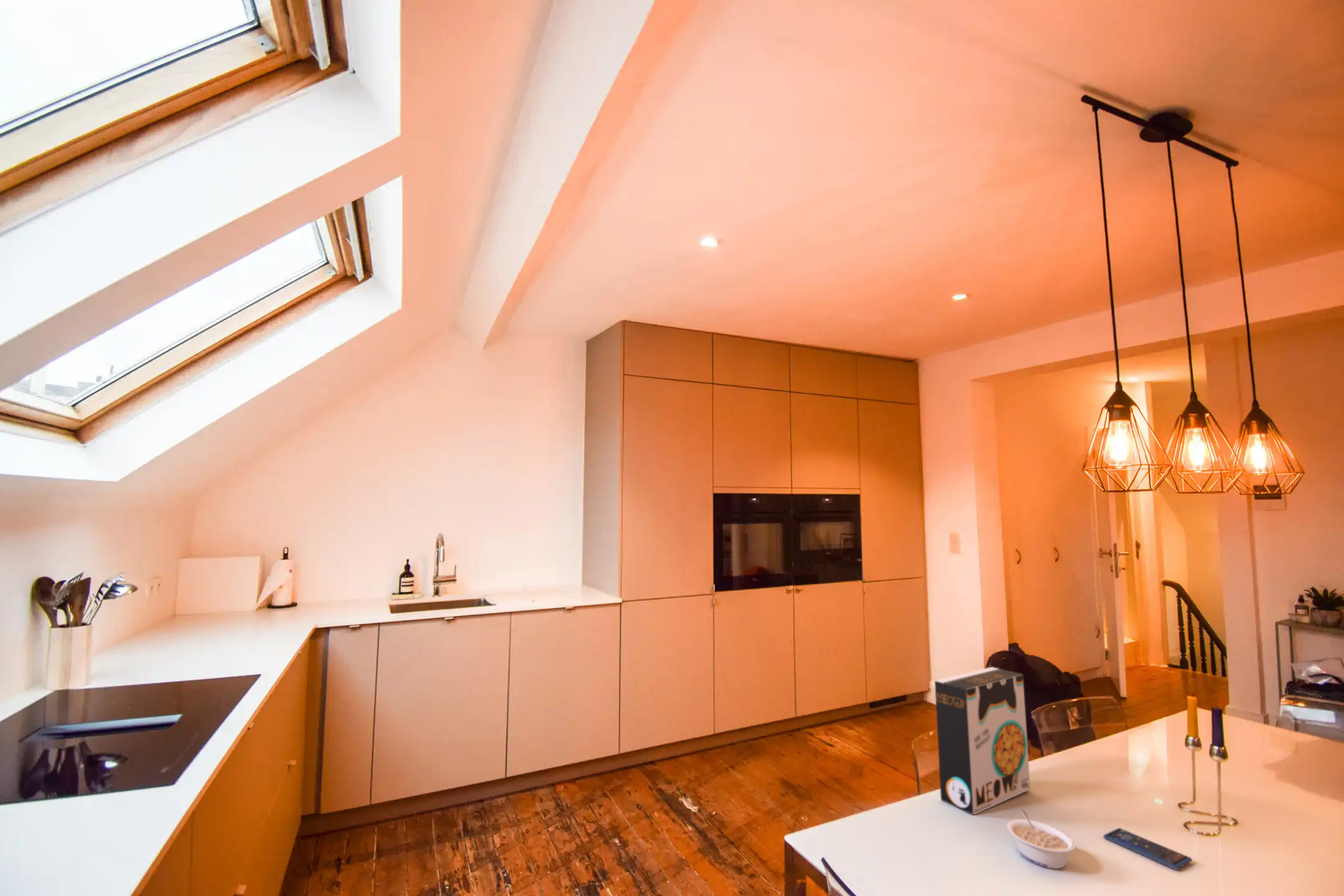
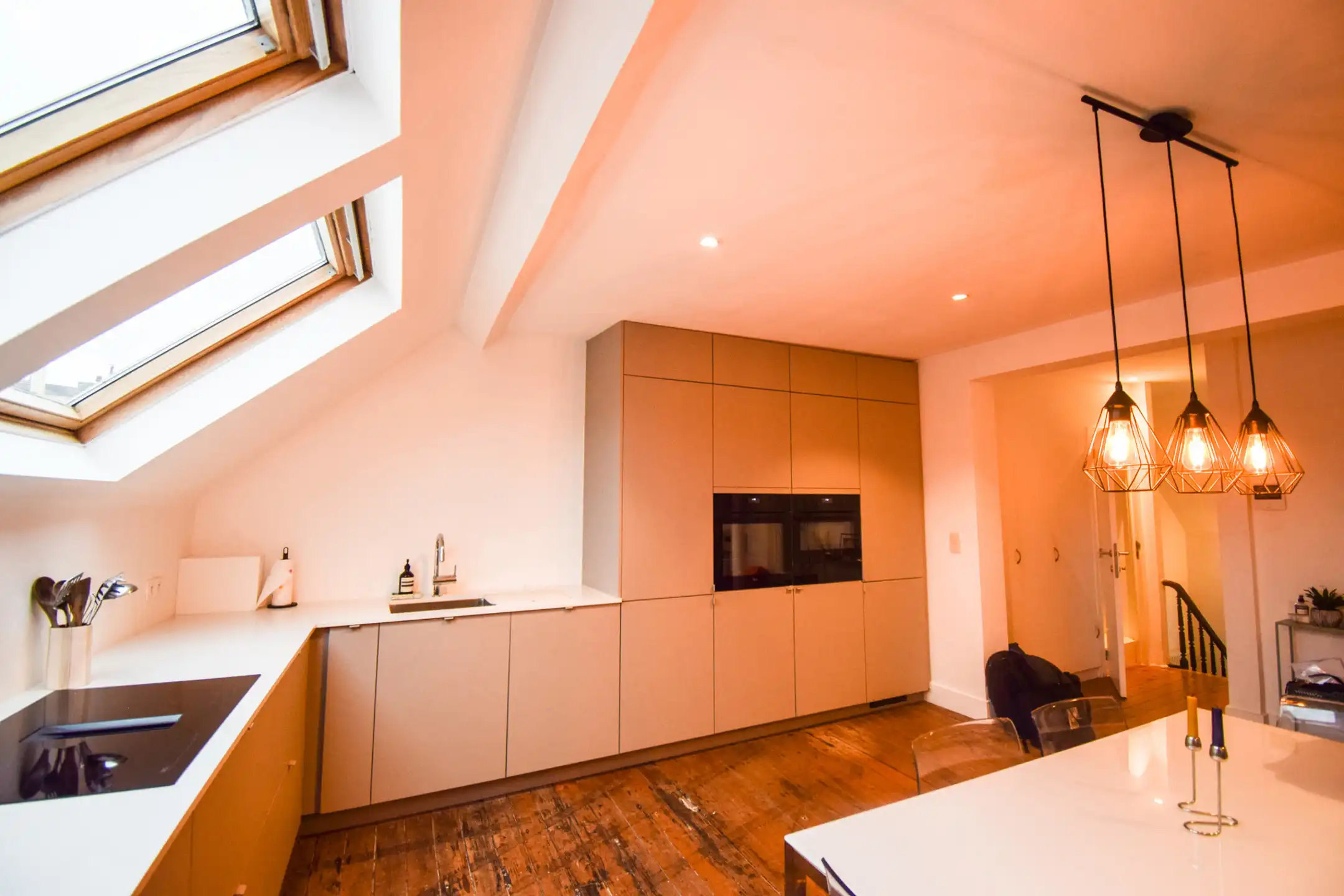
- cereal box [934,666,1031,815]
- smartphone [1103,828,1193,870]
- legume [1006,809,1076,869]
